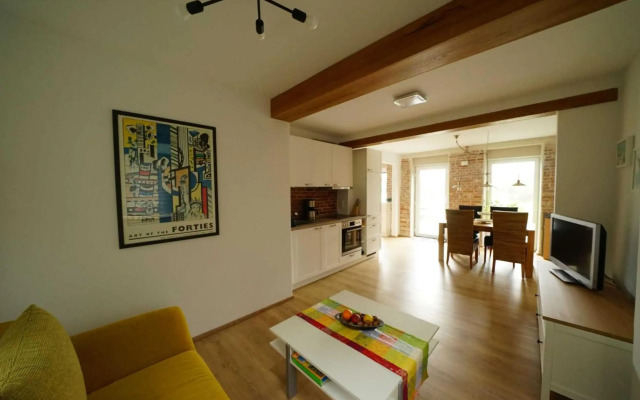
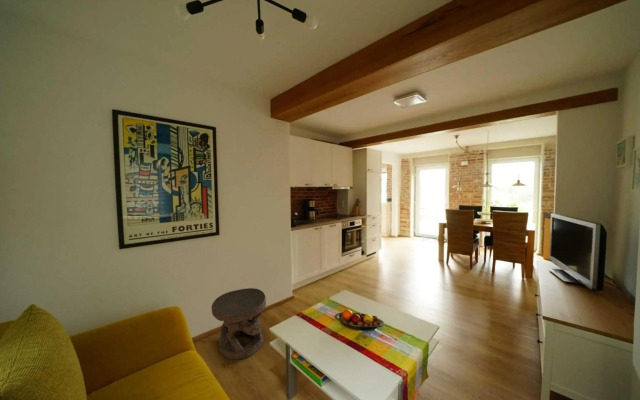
+ carved stool [210,287,267,361]
